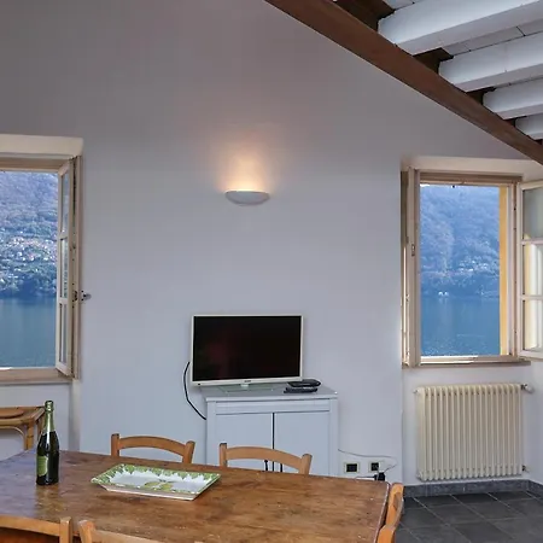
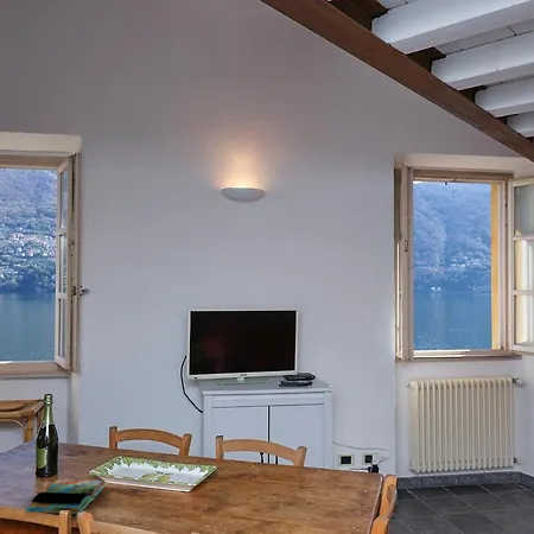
+ book [24,478,108,515]
